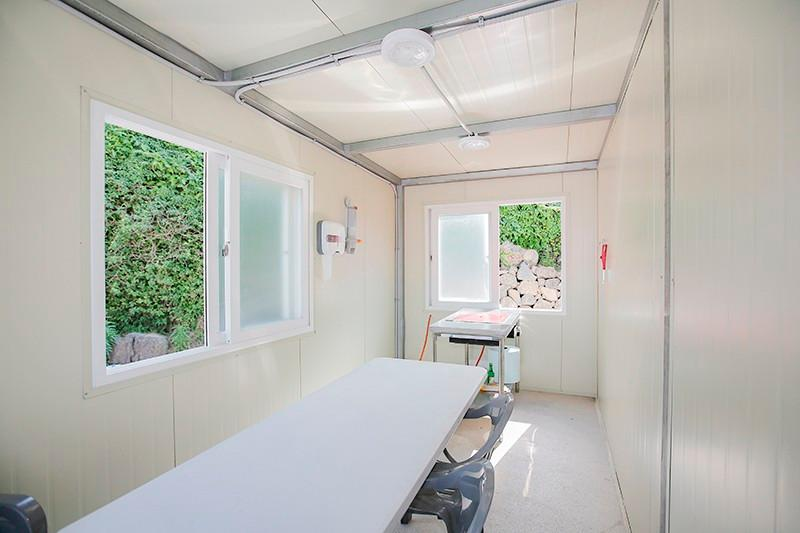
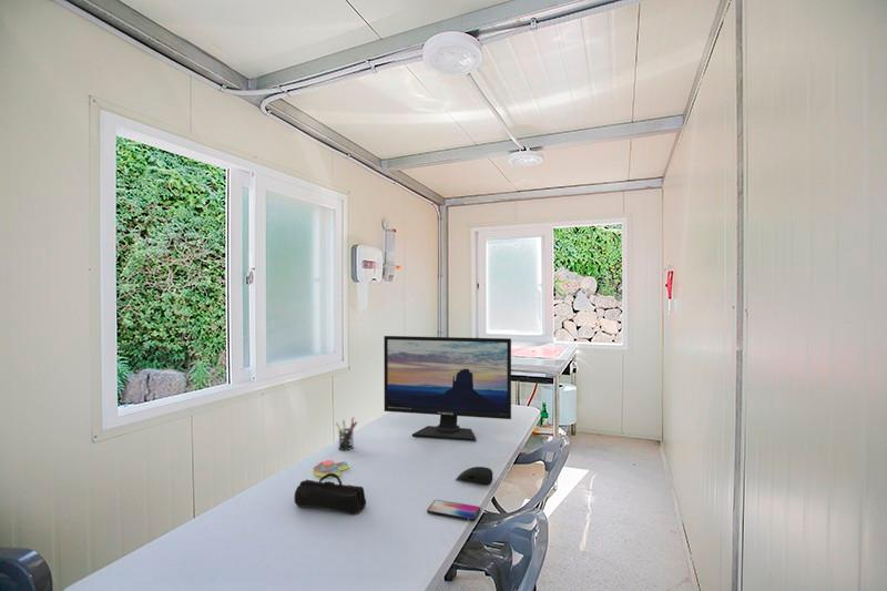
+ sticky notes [312,459,349,479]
+ computer mouse [455,466,493,486]
+ pencil case [293,473,367,516]
+ pen holder [335,416,358,451]
+ computer monitor [383,335,512,442]
+ smartphone [426,499,482,522]
